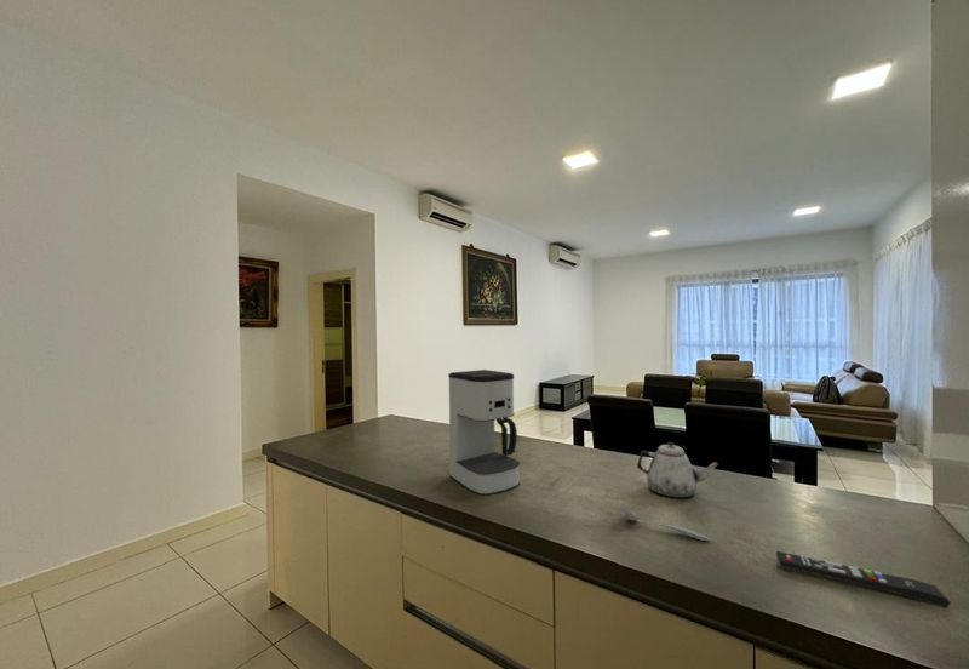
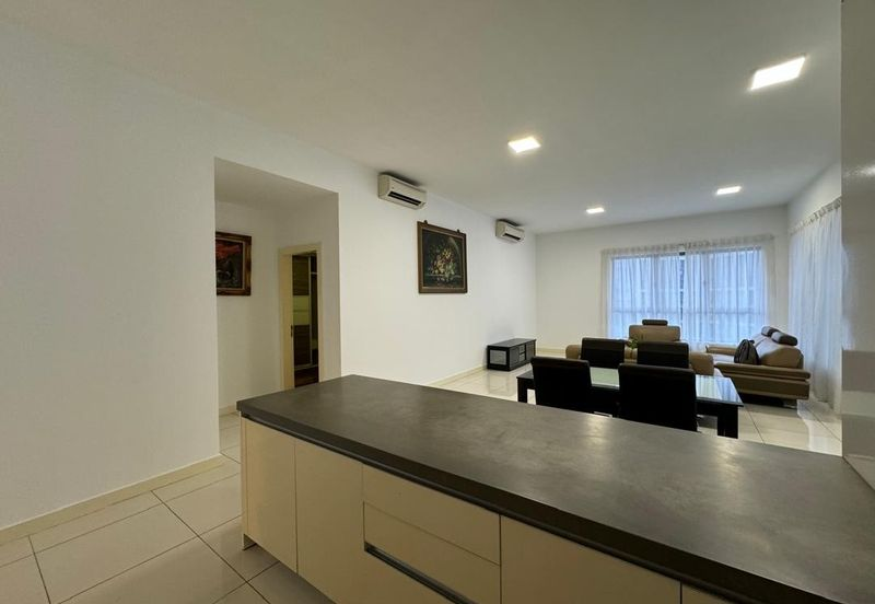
- spoon [621,502,712,543]
- teapot [636,441,719,499]
- coffee maker [447,368,521,497]
- remote control [775,550,952,610]
